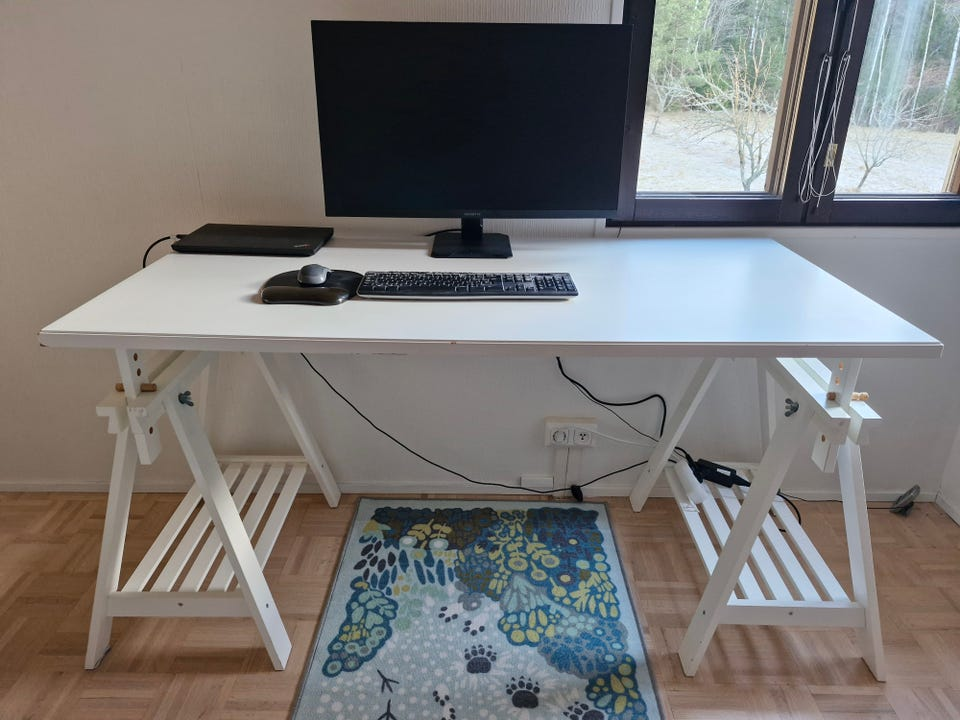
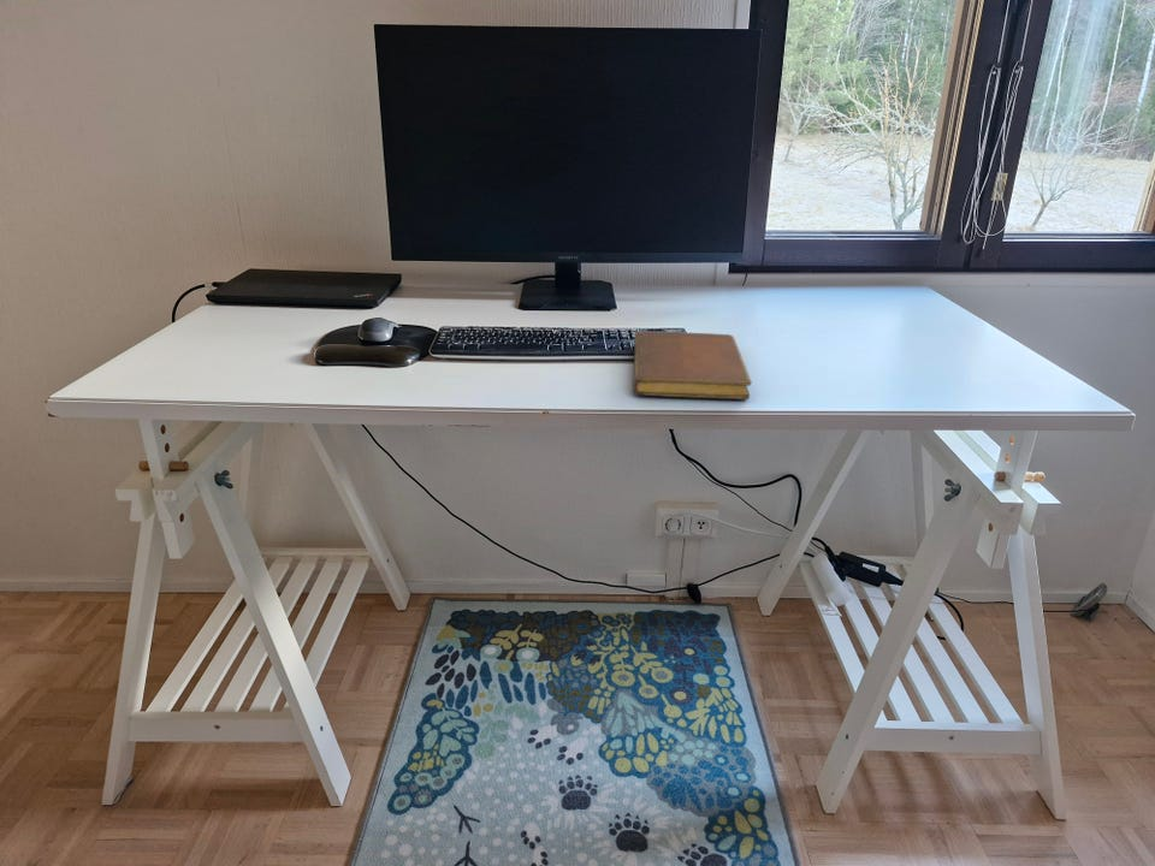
+ notebook [632,330,753,401]
